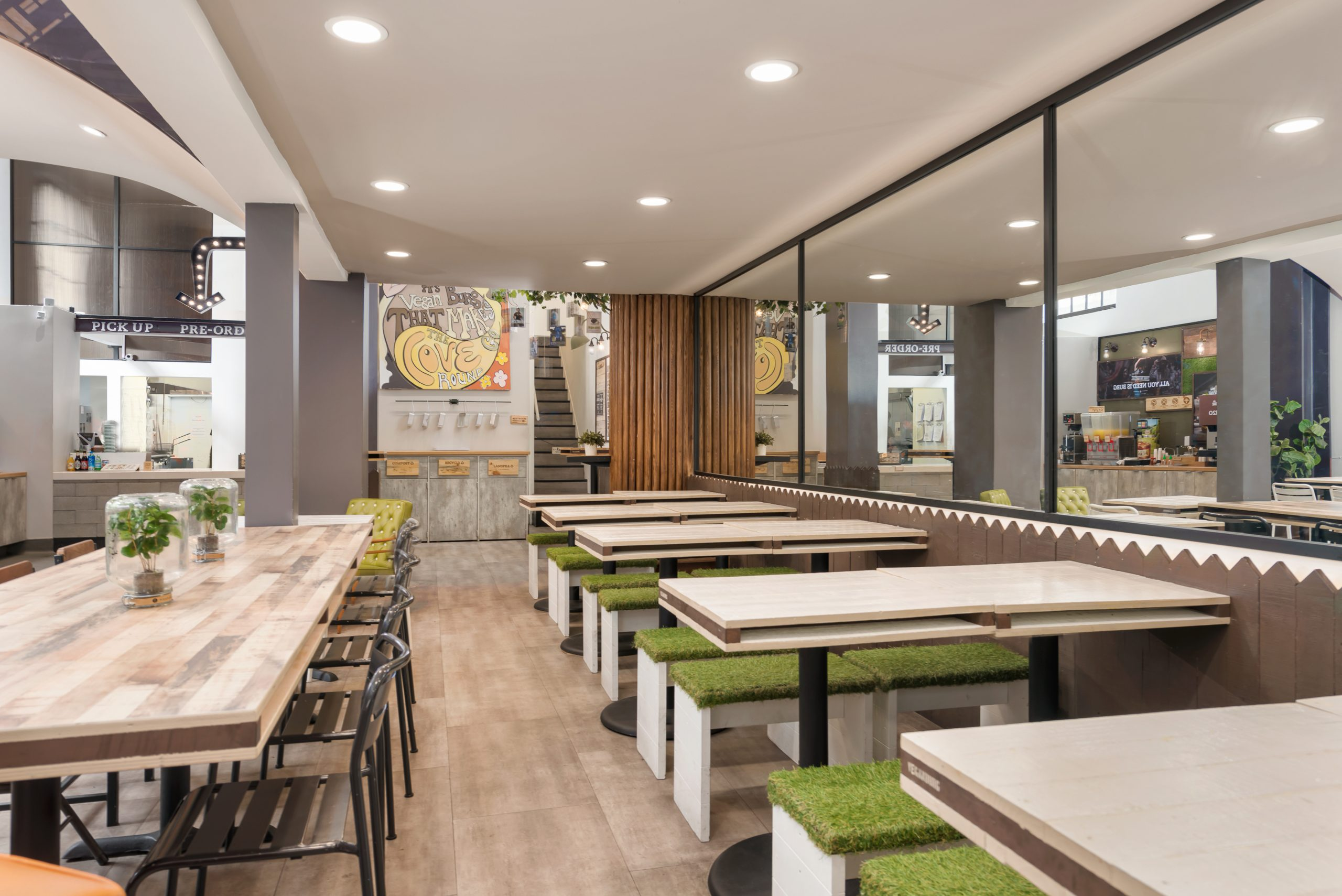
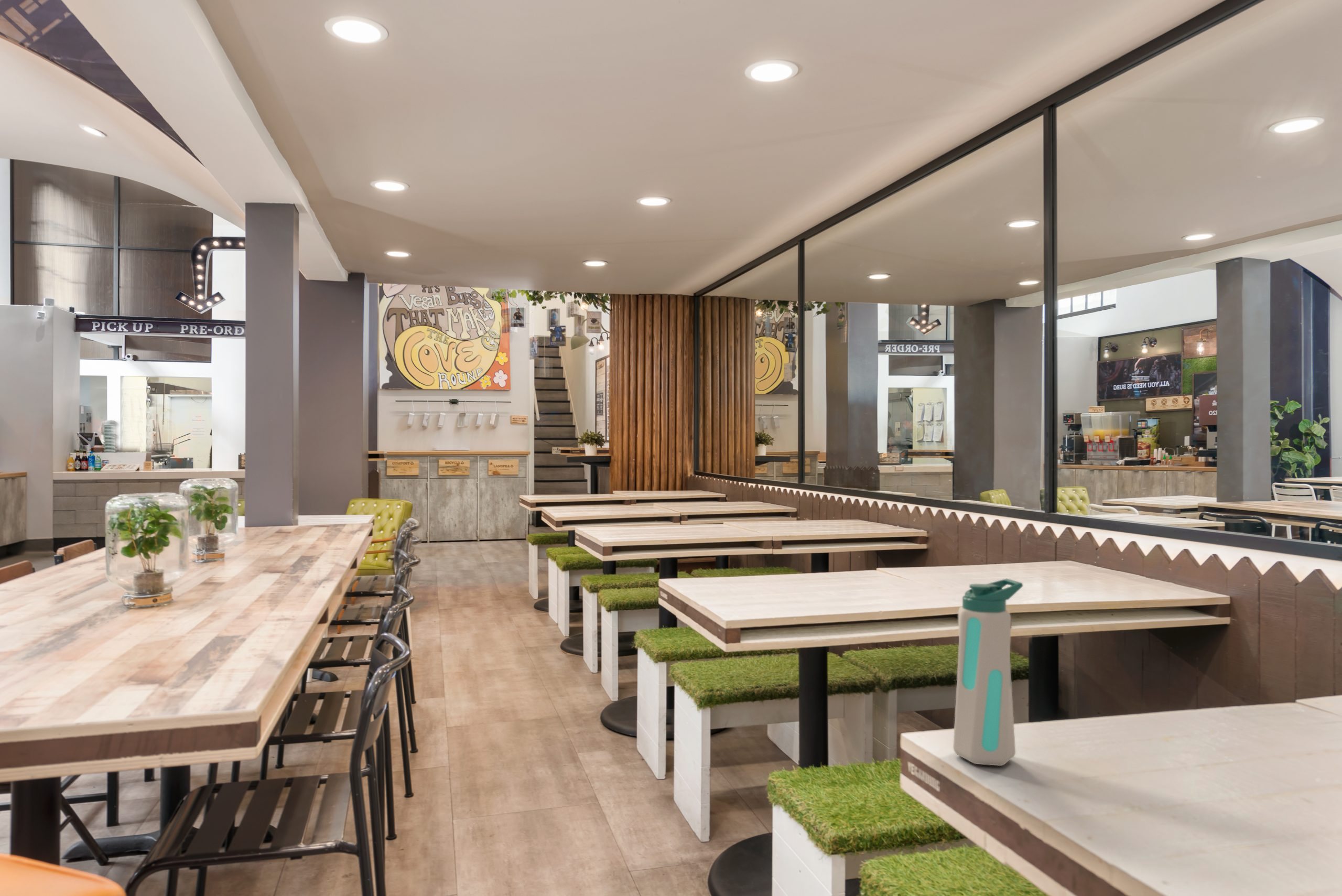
+ water bottle [953,578,1024,767]
